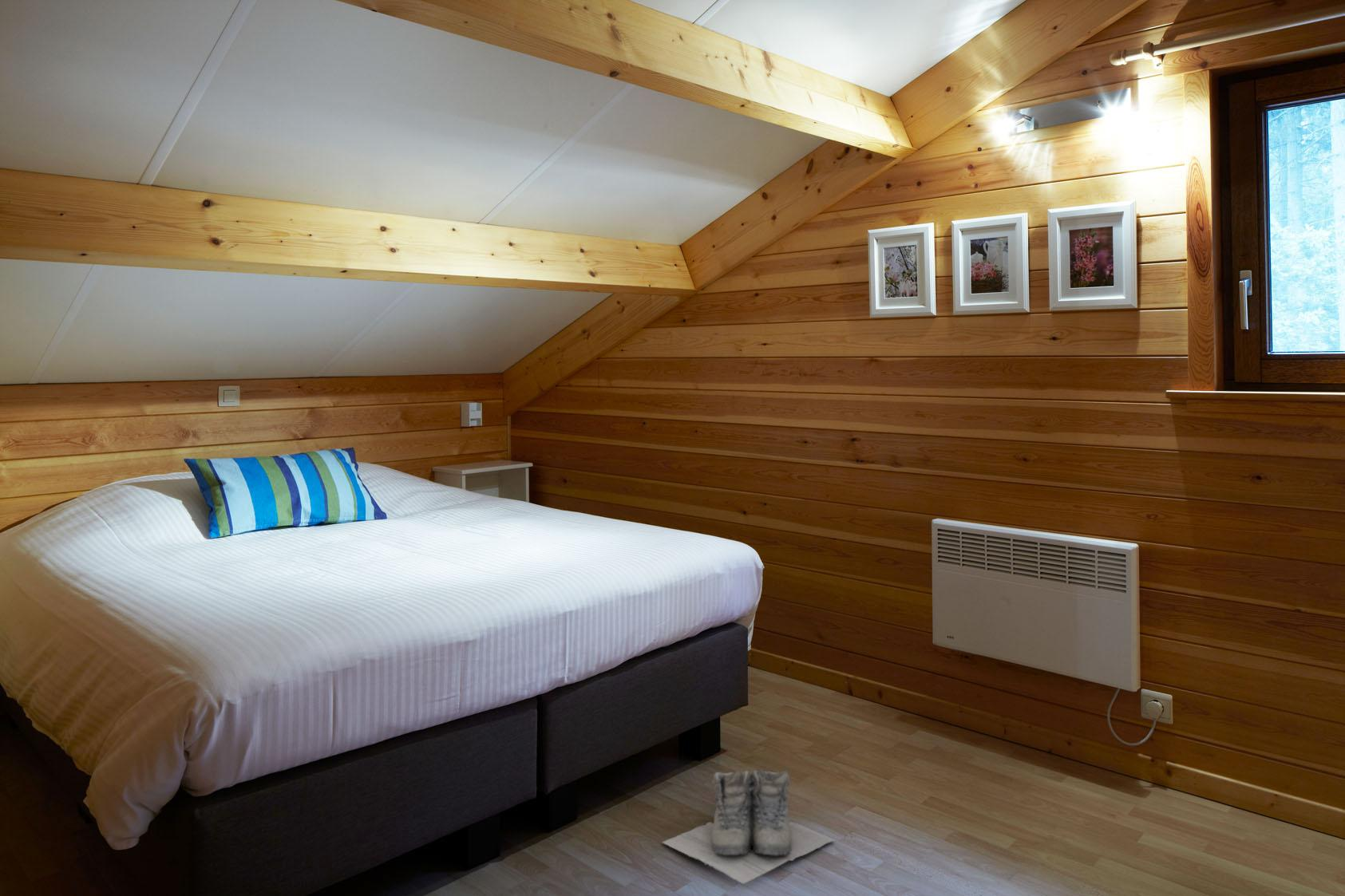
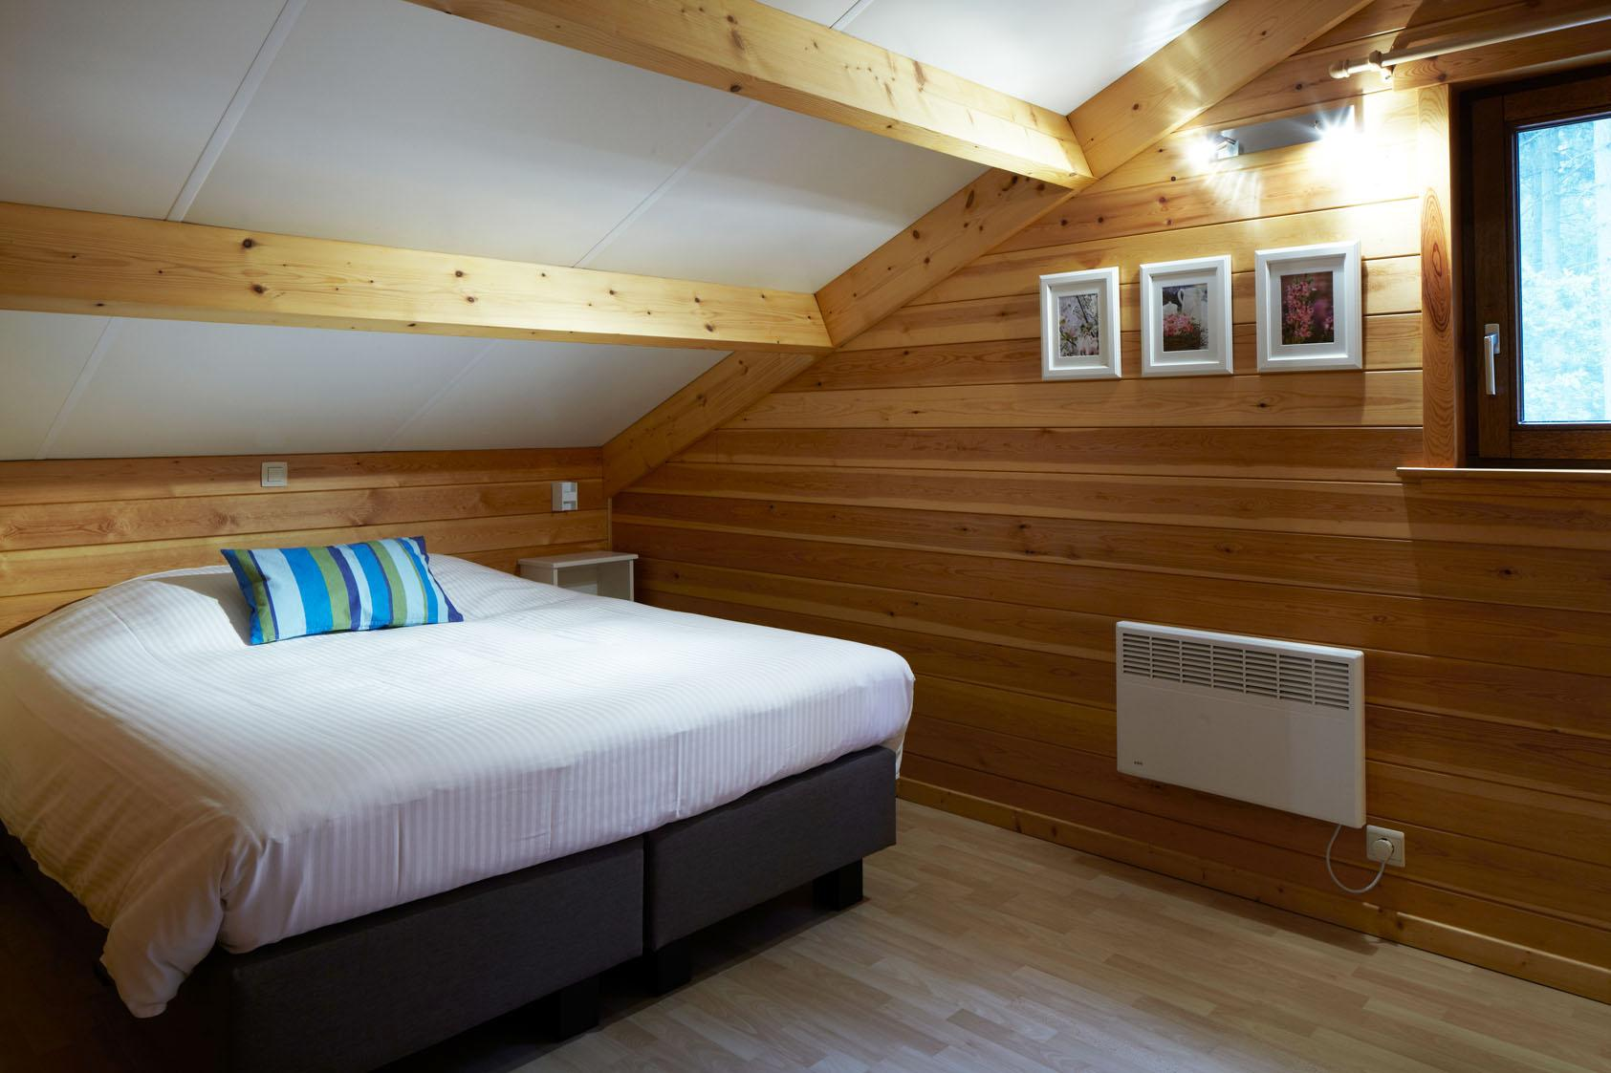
- boots [661,768,836,885]
